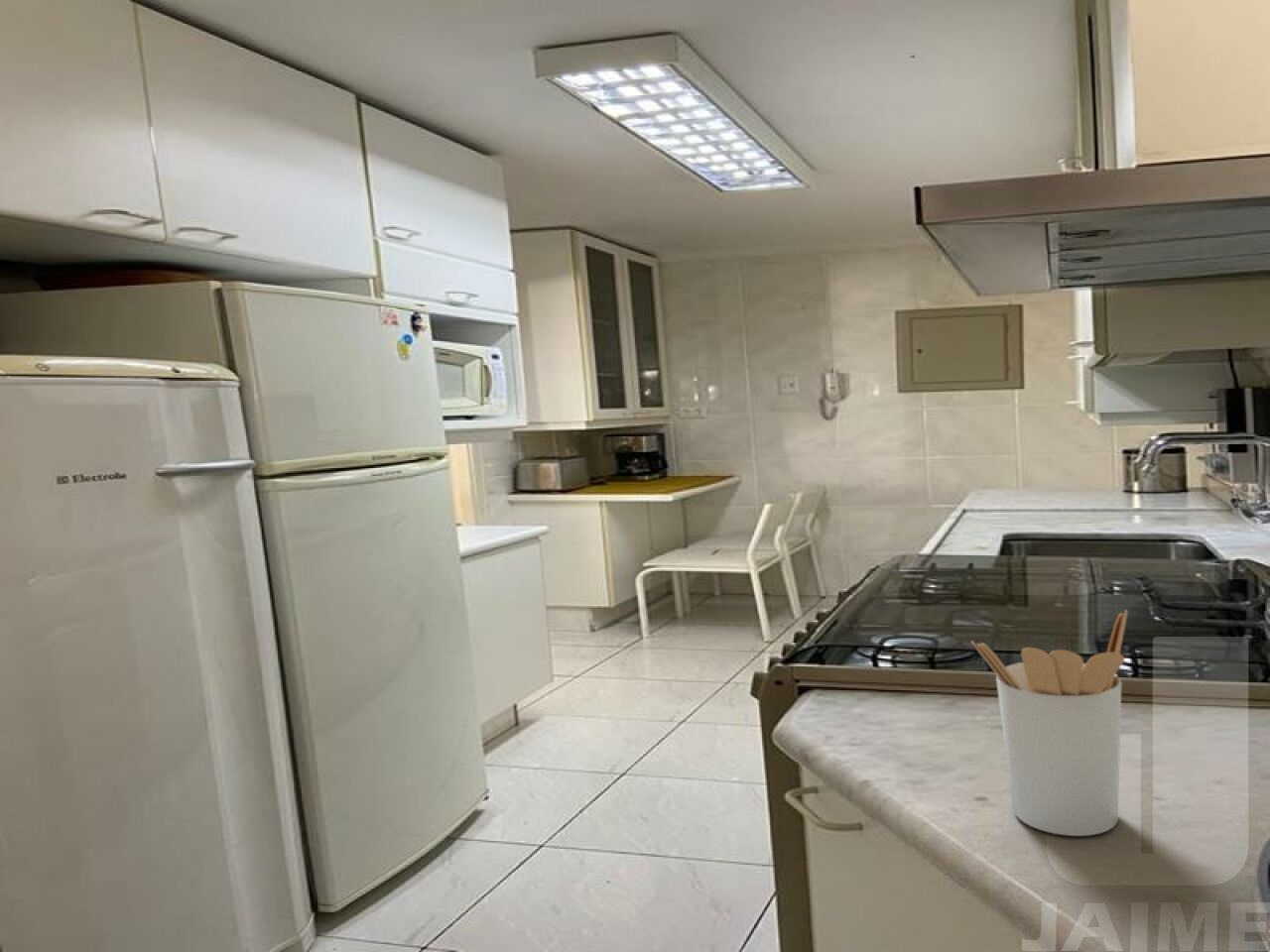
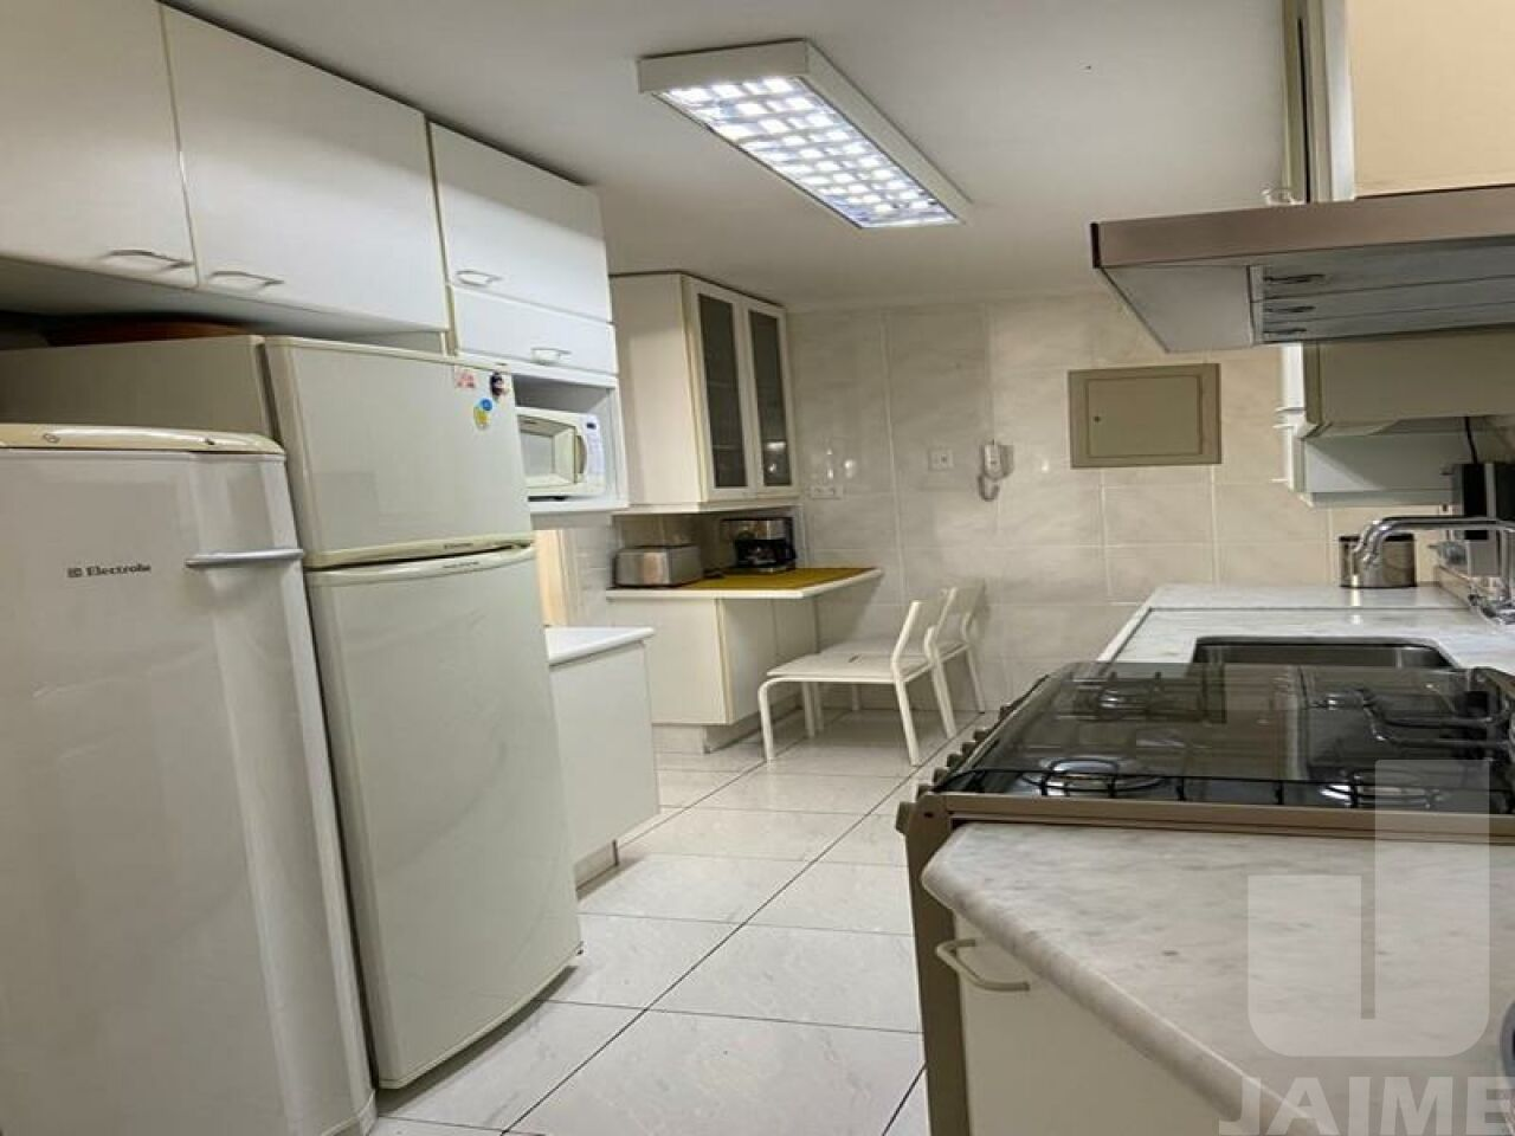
- utensil holder [970,609,1128,837]
